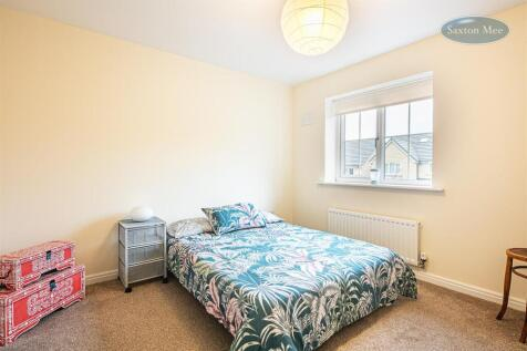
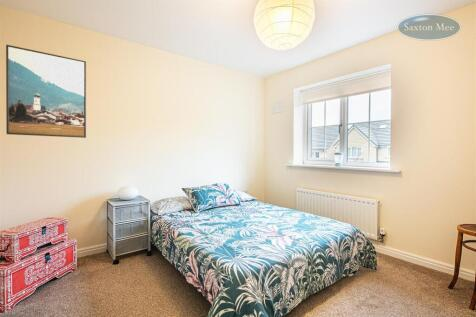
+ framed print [5,44,87,139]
